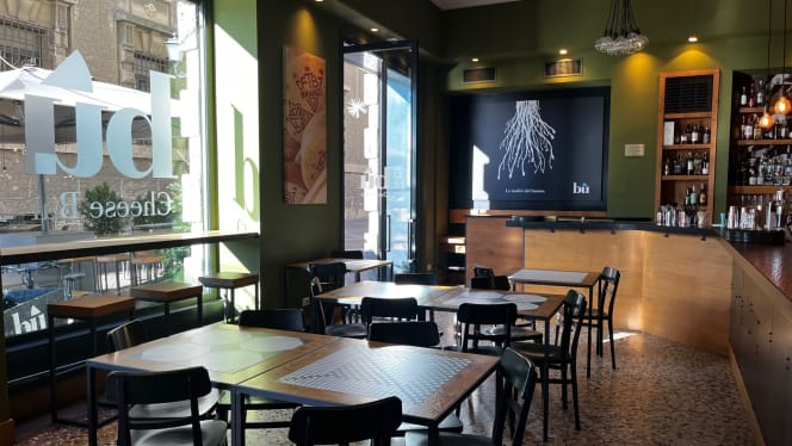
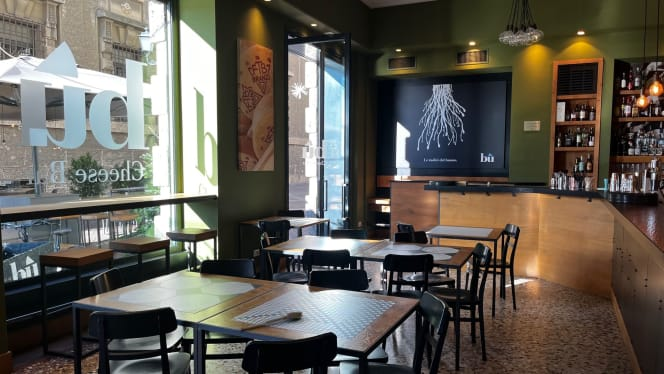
+ wooden spoon [239,311,305,332]
